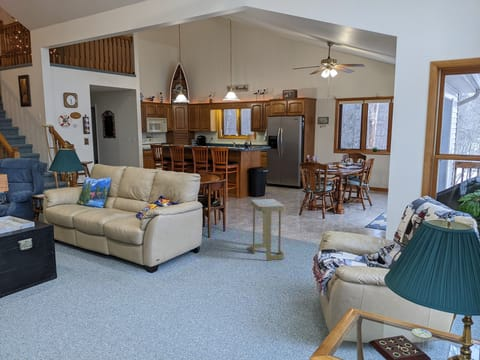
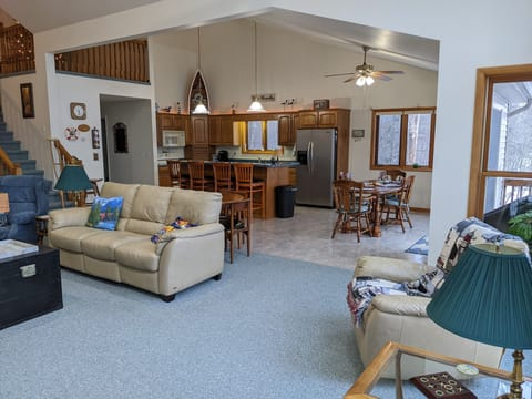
- side table [249,198,286,261]
